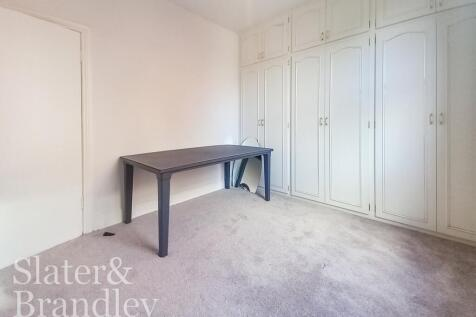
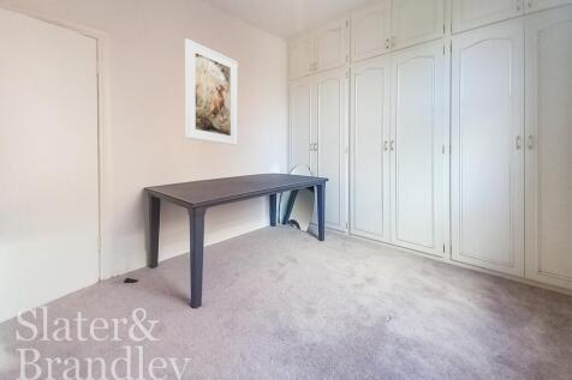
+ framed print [184,37,239,146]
